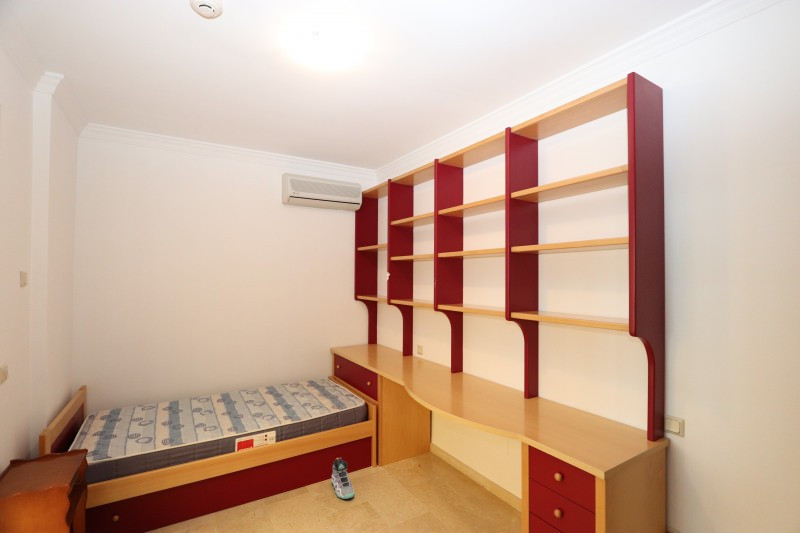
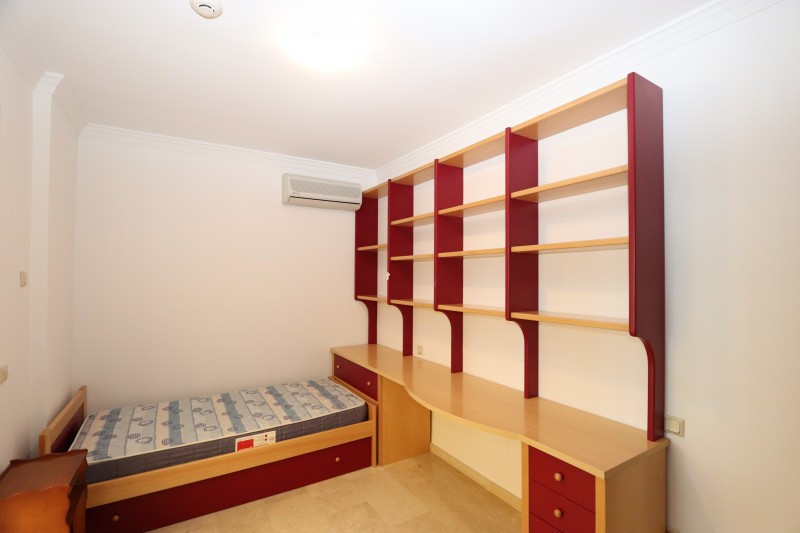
- sneaker [330,457,355,500]
